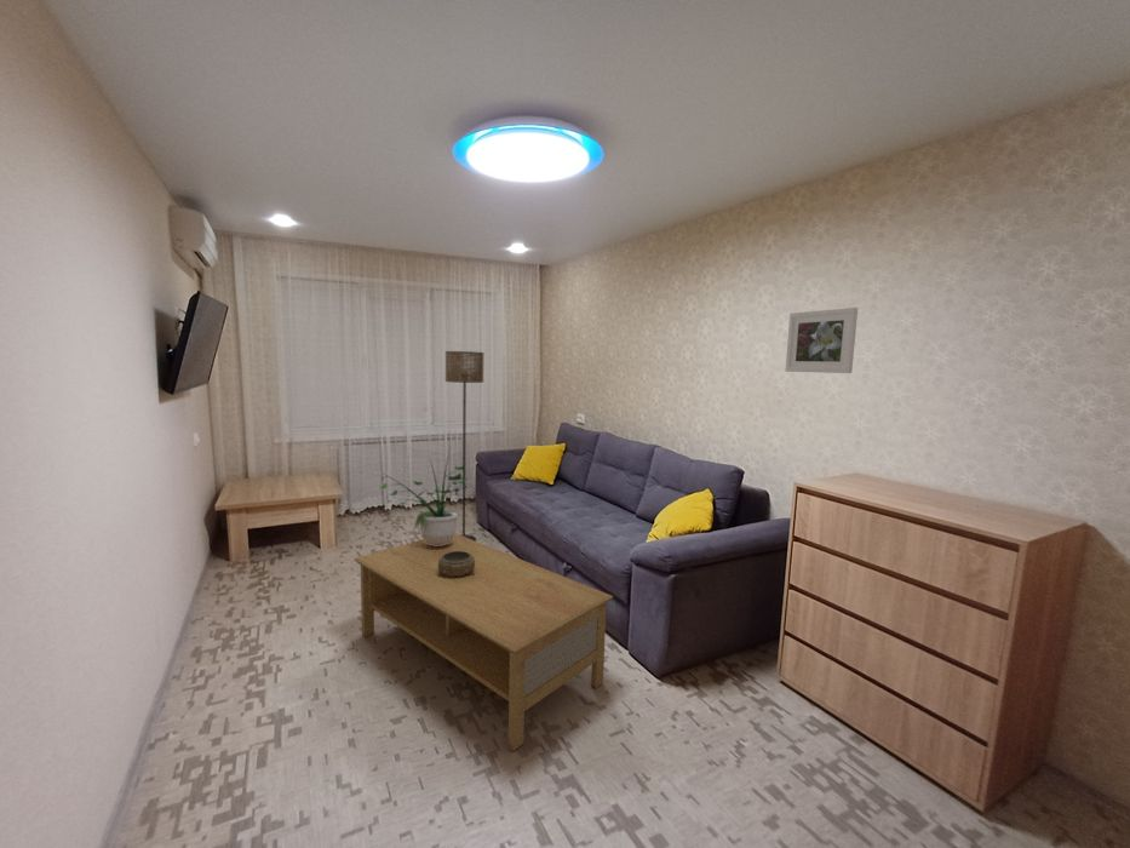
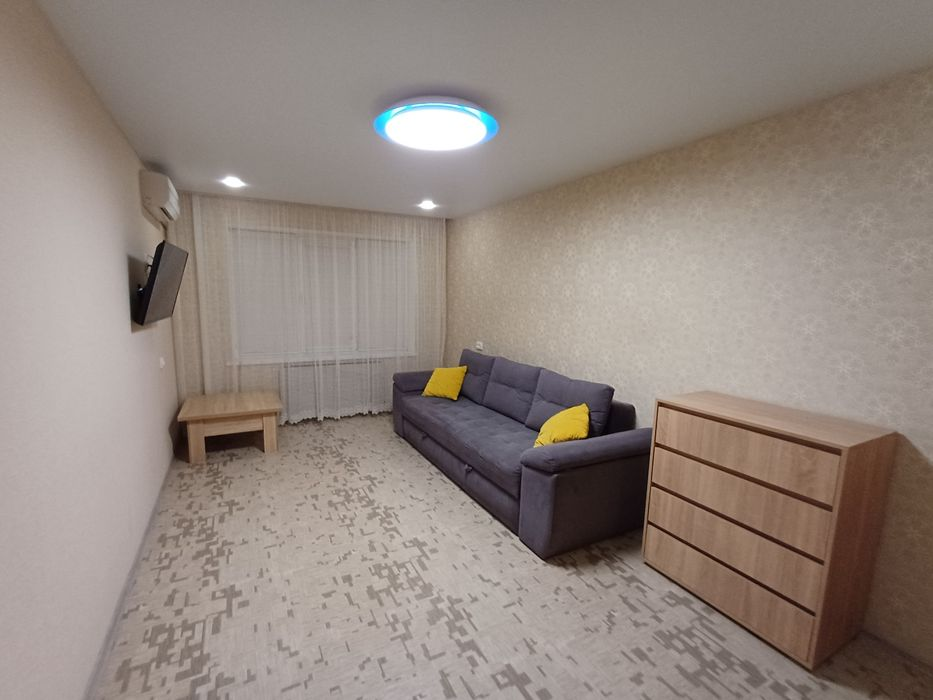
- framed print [785,306,859,374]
- coffee table [354,533,614,752]
- potted plant [379,447,471,546]
- decorative bowl [437,551,475,577]
- floor lamp [444,350,486,542]
